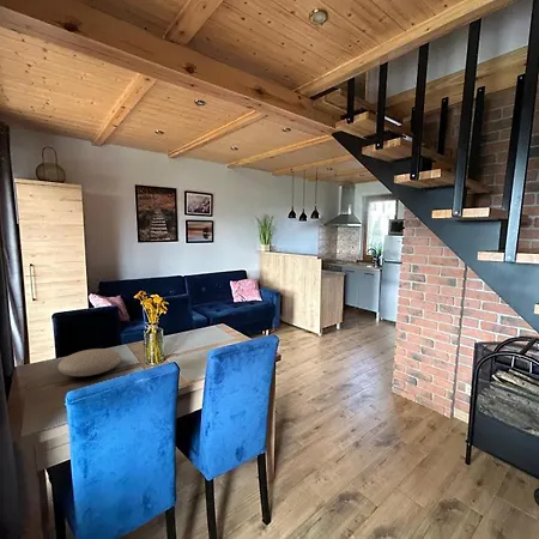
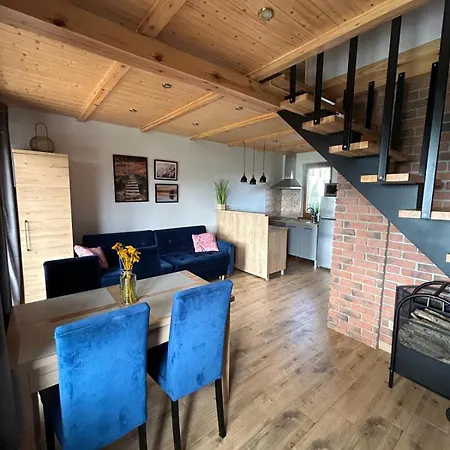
- plate [57,347,122,377]
